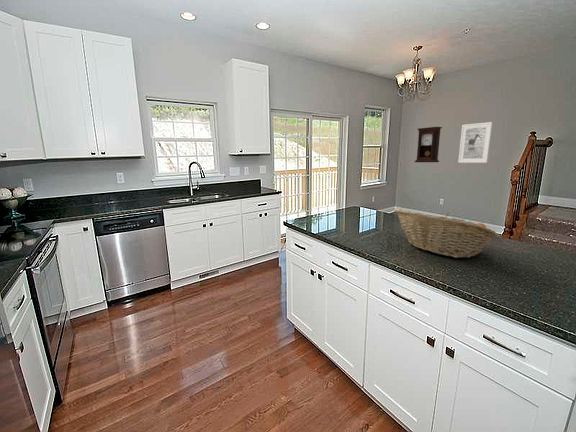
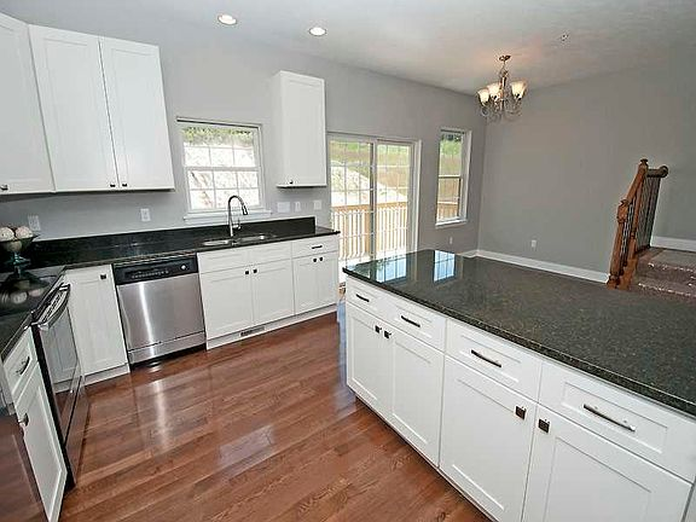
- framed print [457,121,493,164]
- fruit basket [394,208,500,259]
- pendulum clock [414,126,443,163]
